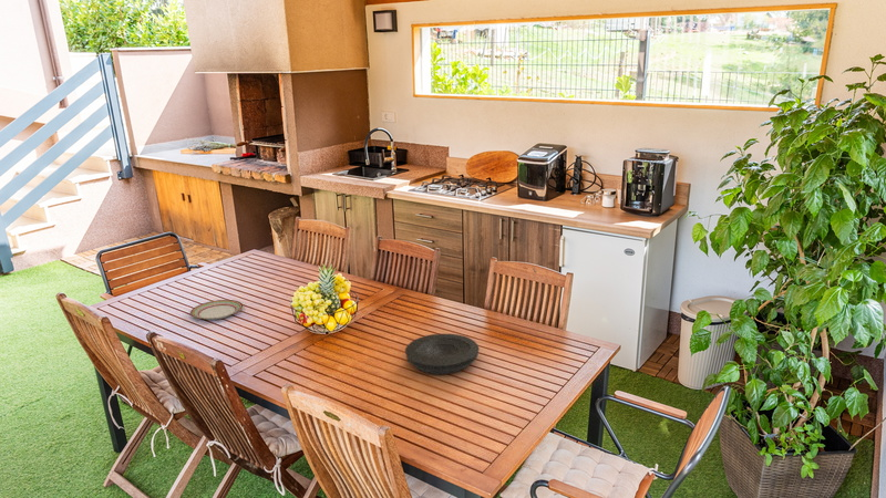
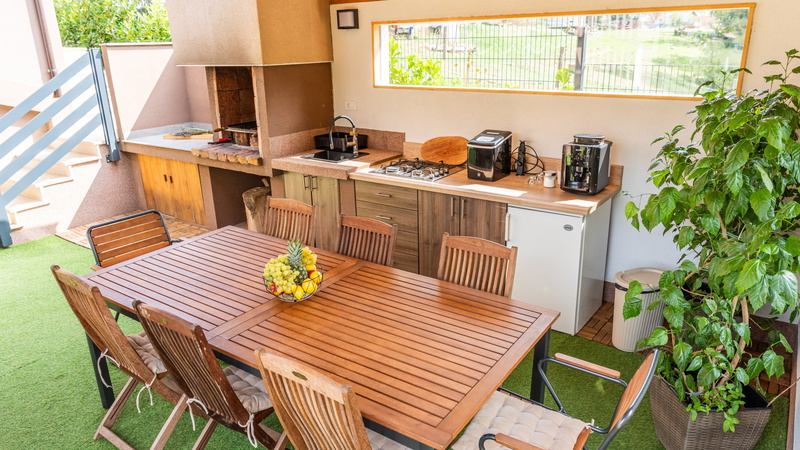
- plate [189,299,244,321]
- plate [404,333,480,375]
